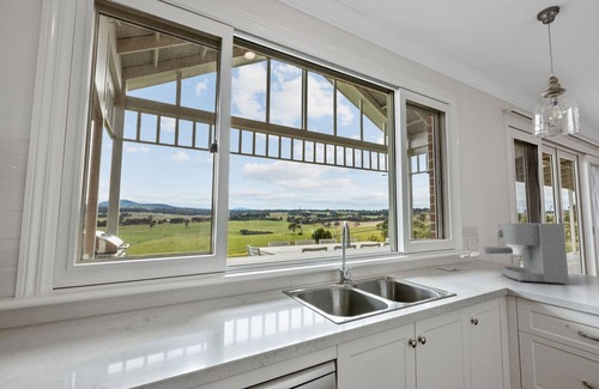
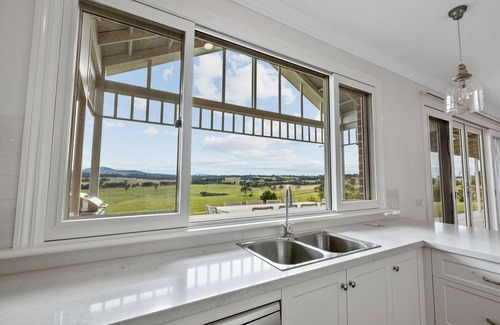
- coffee maker [483,221,570,286]
